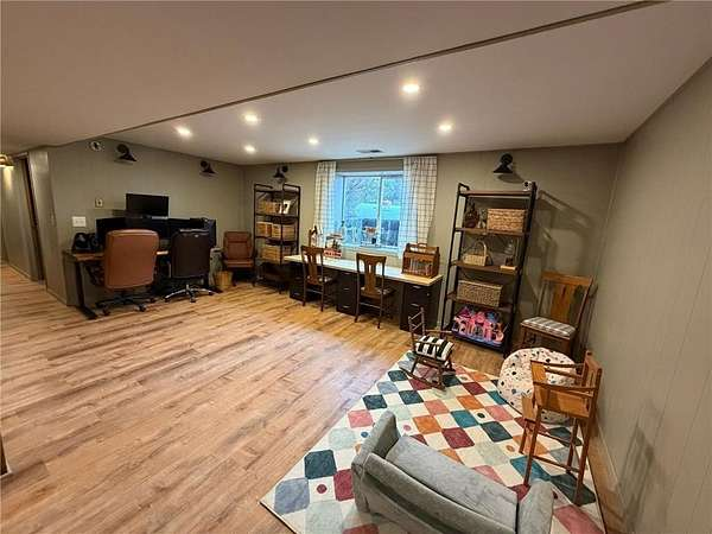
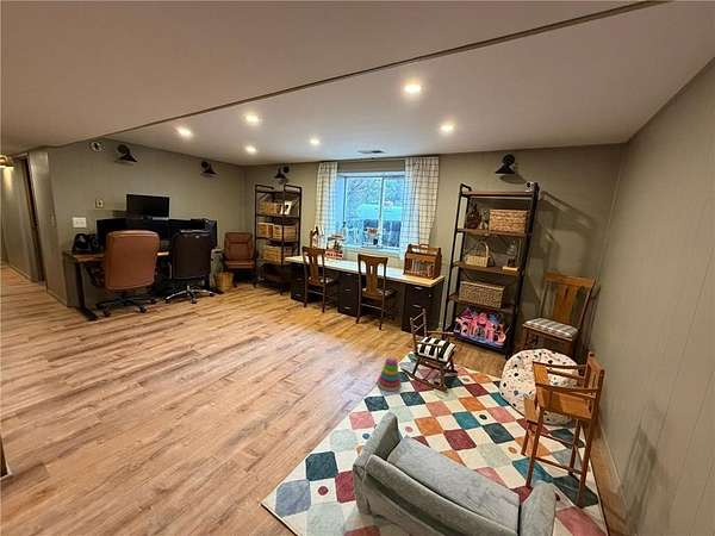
+ stacking toy [375,356,403,392]
